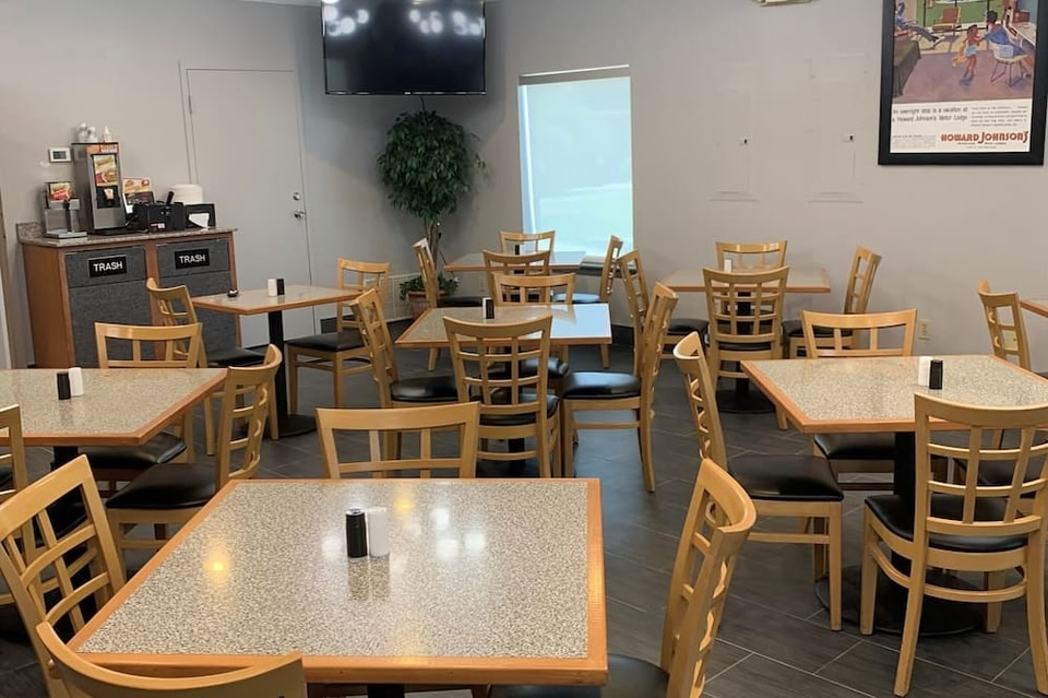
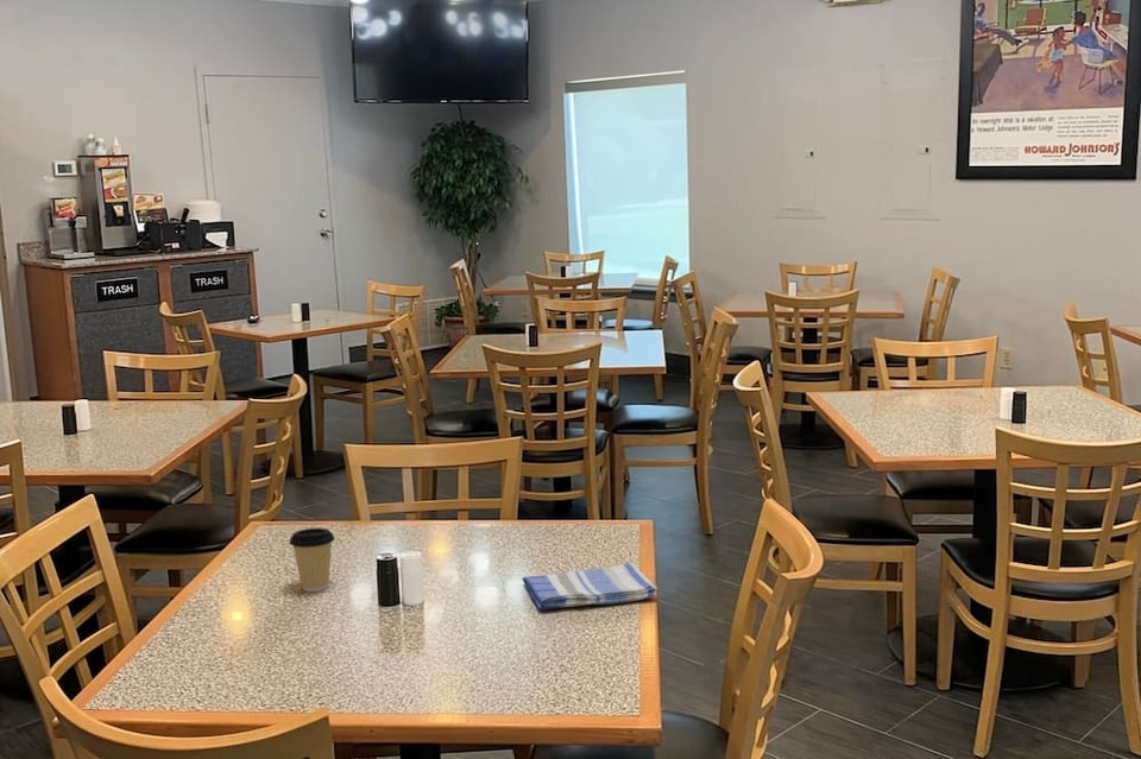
+ coffee cup [288,527,336,593]
+ dish towel [521,562,658,612]
